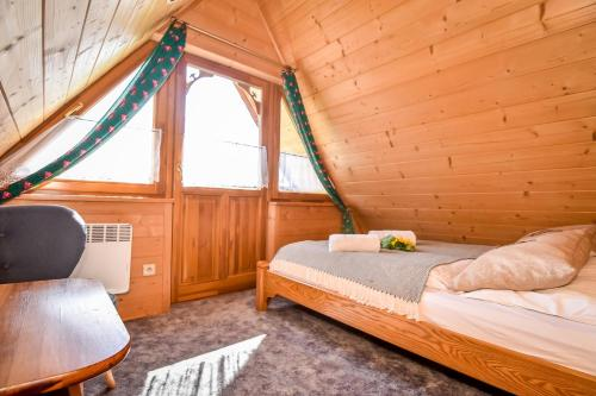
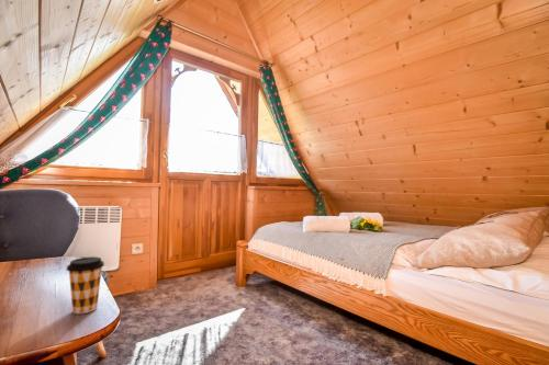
+ coffee cup [66,255,105,315]
